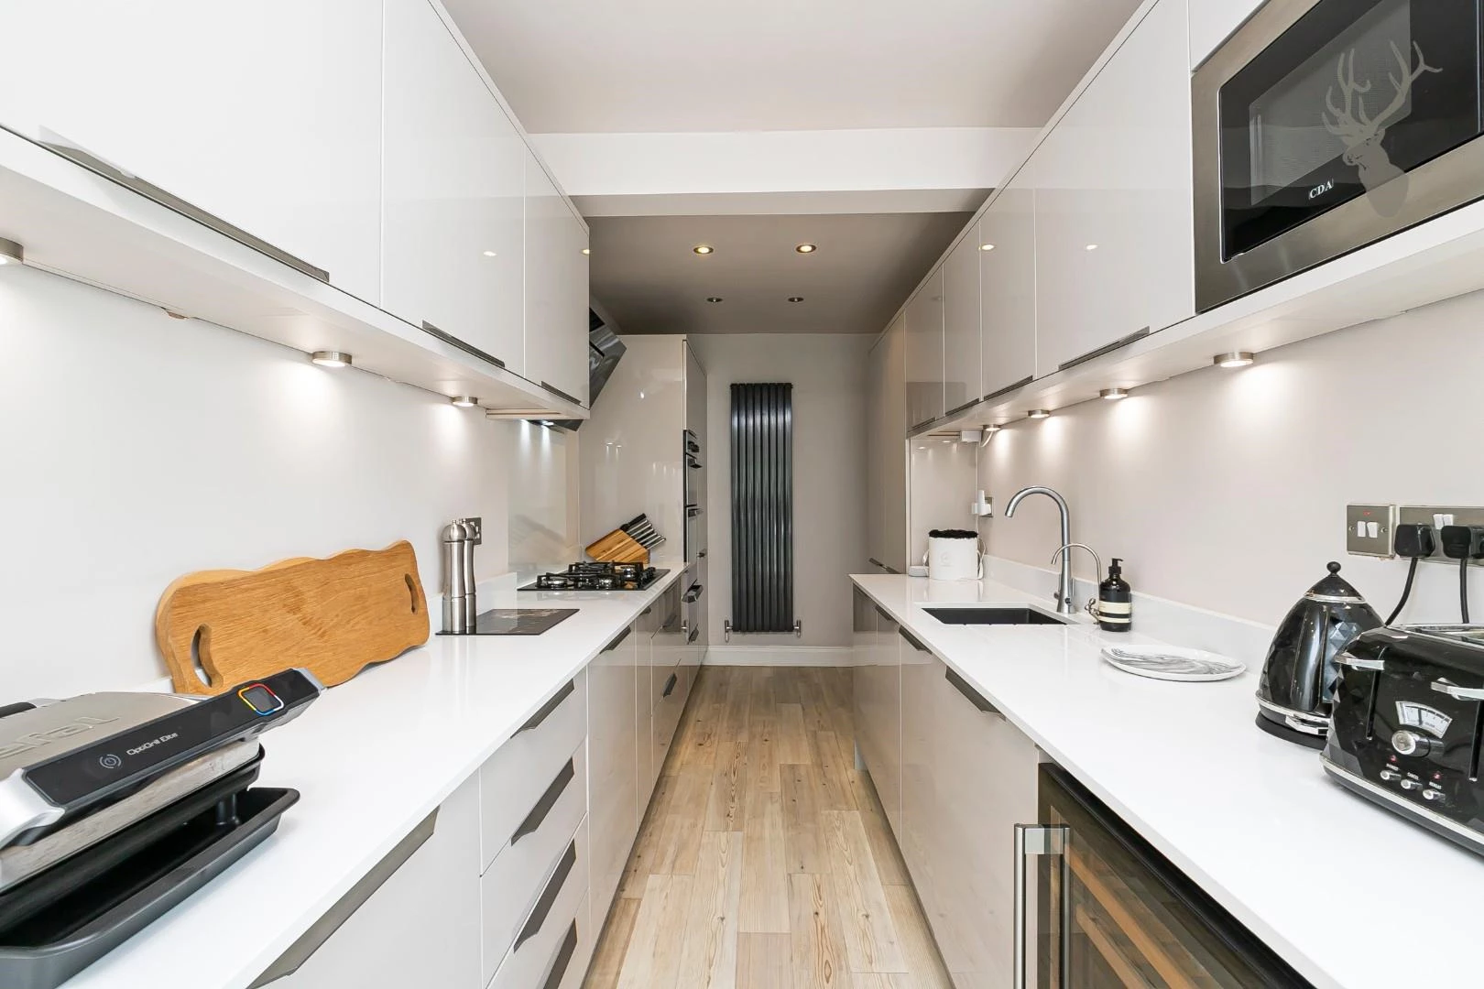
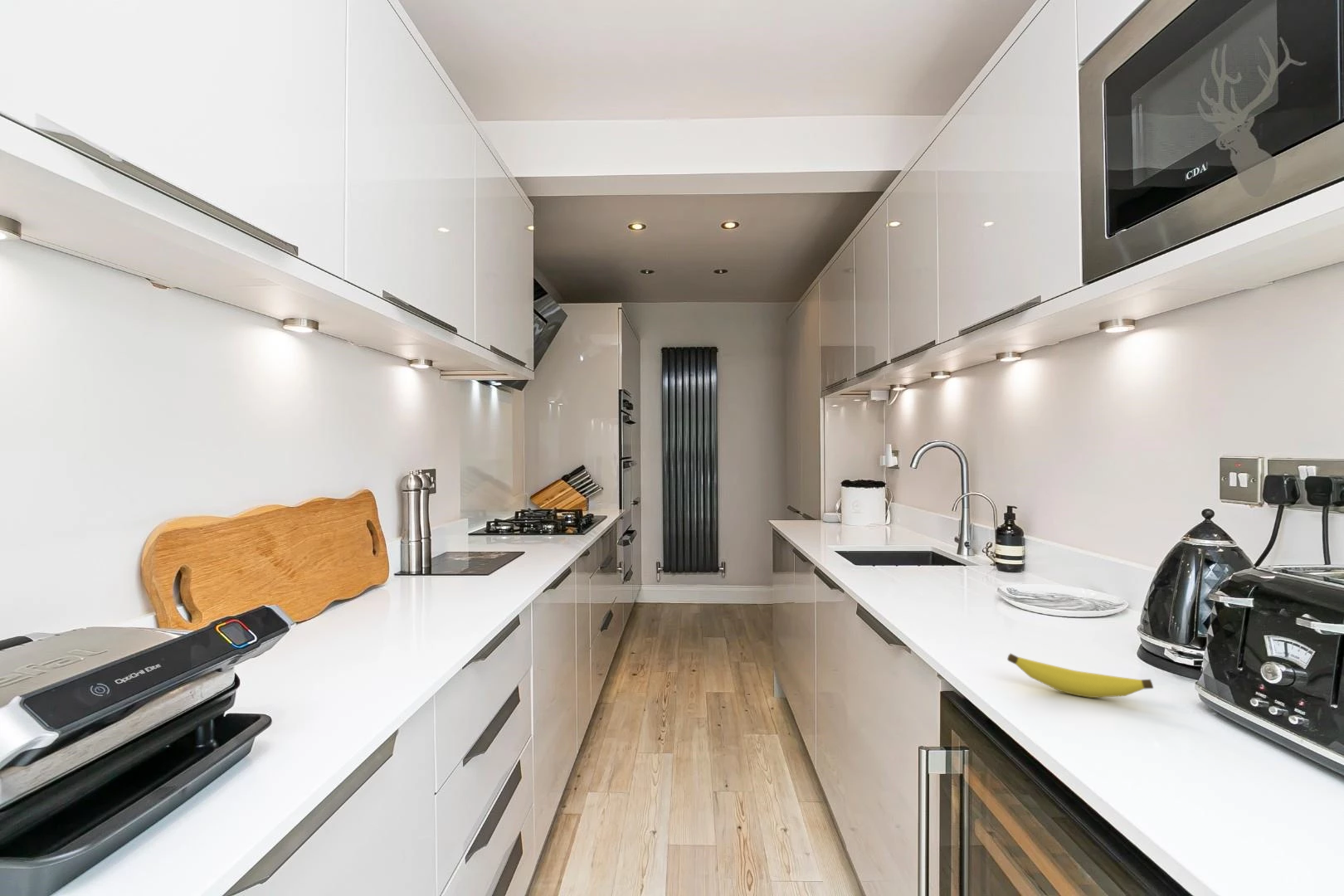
+ banana [1006,653,1154,699]
